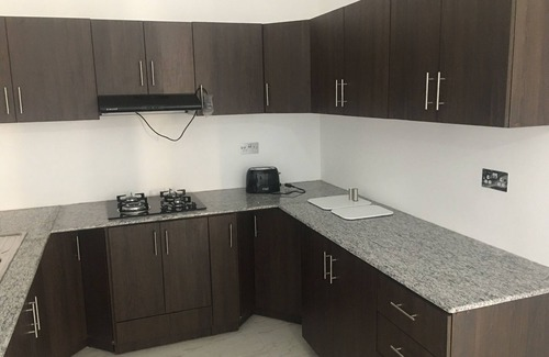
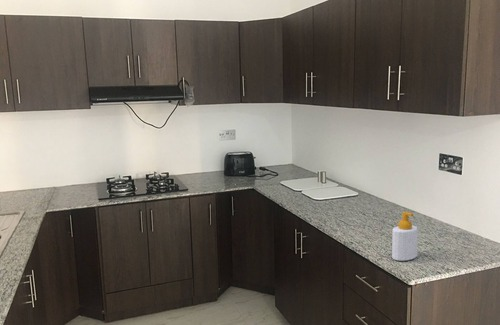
+ soap bottle [391,211,419,262]
